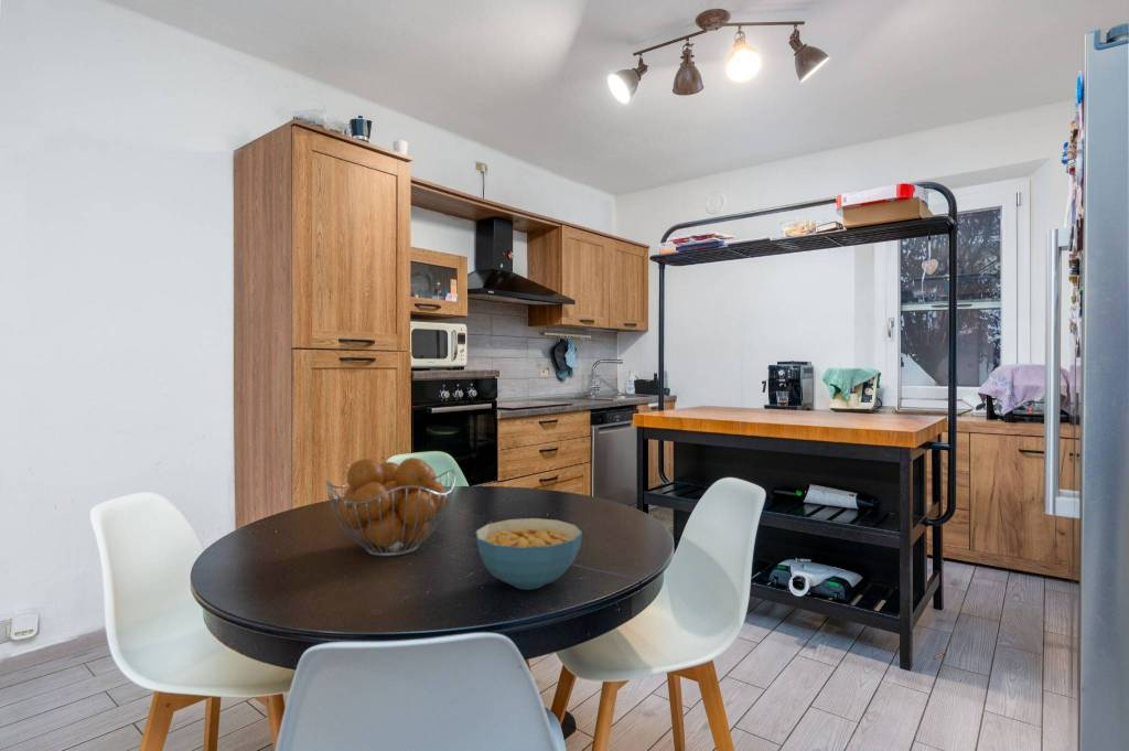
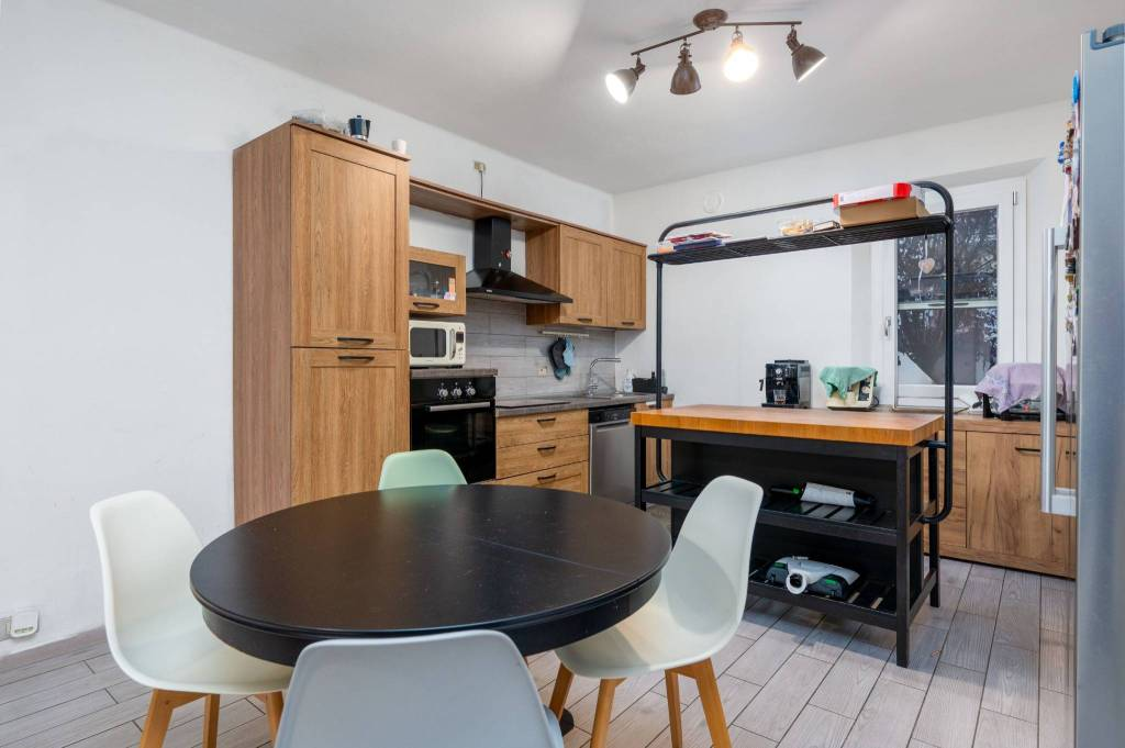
- cereal bowl [474,517,583,591]
- fruit basket [324,457,456,557]
